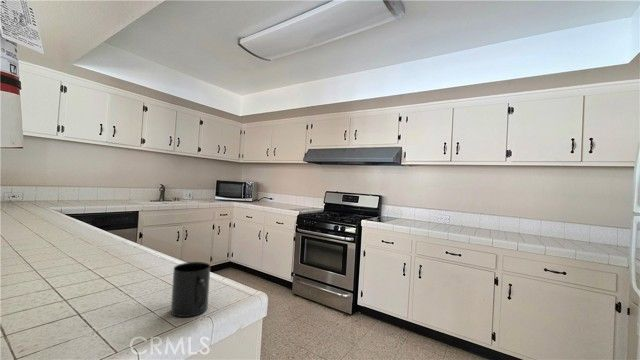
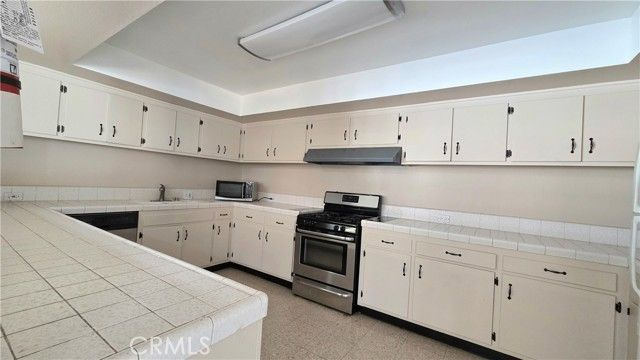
- mug [170,261,211,318]
